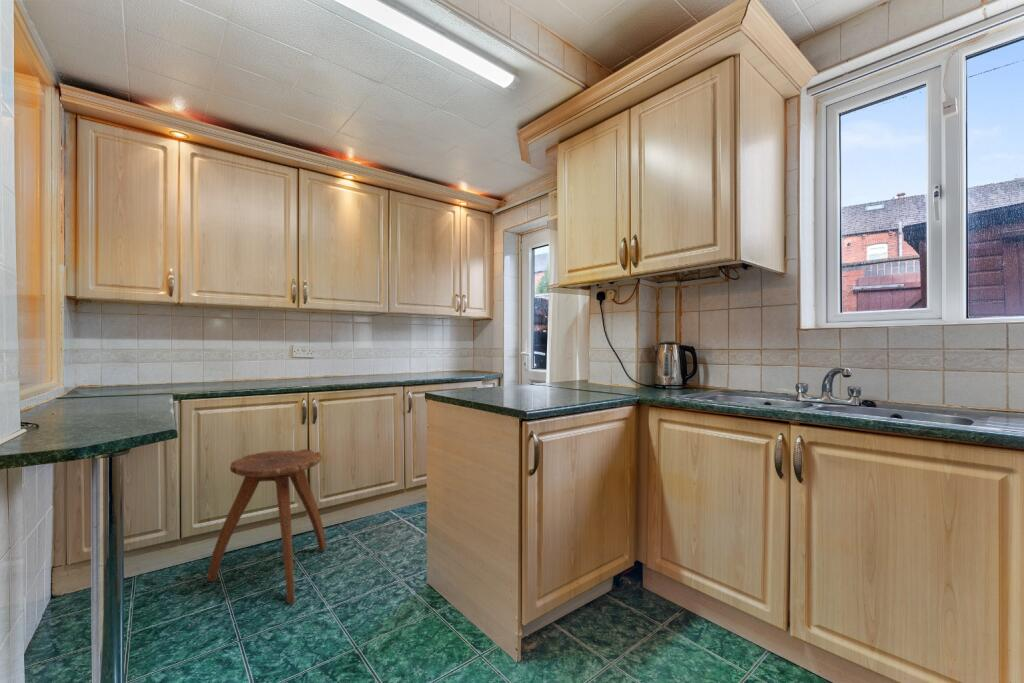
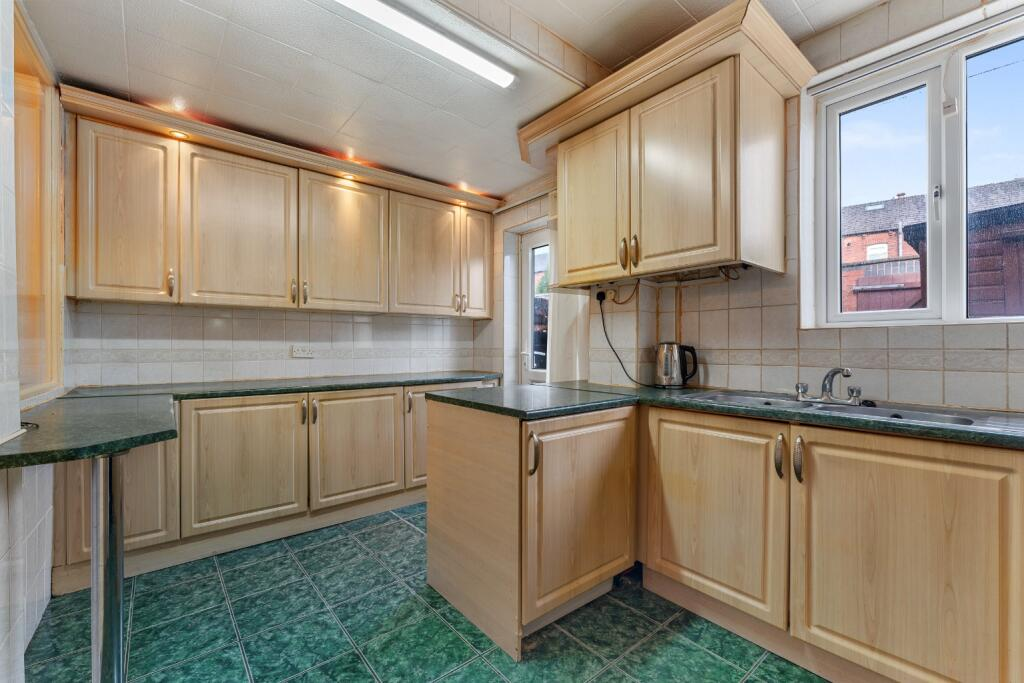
- stool [206,448,327,606]
